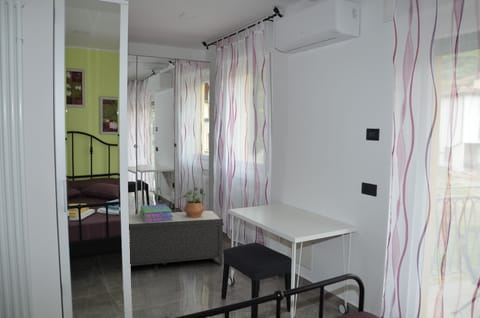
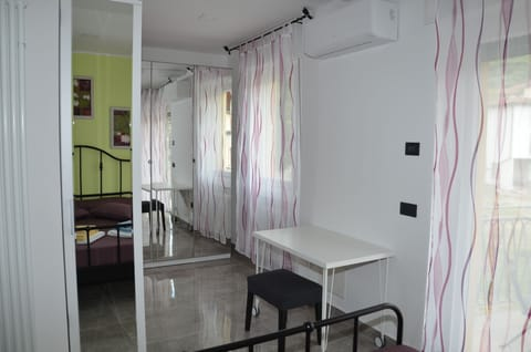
- bench [128,210,225,267]
- stack of books [138,203,173,222]
- potted plant [178,186,206,218]
